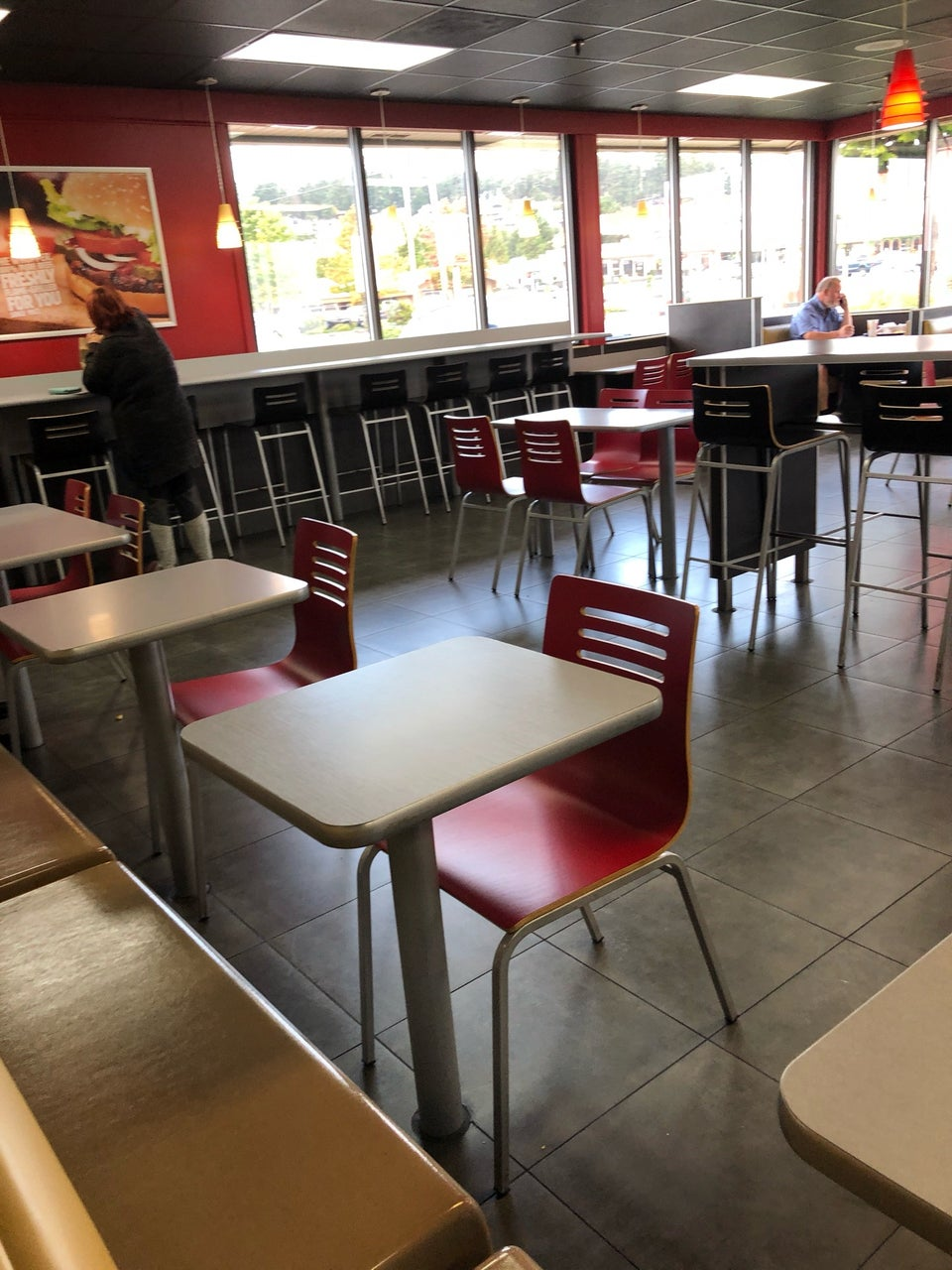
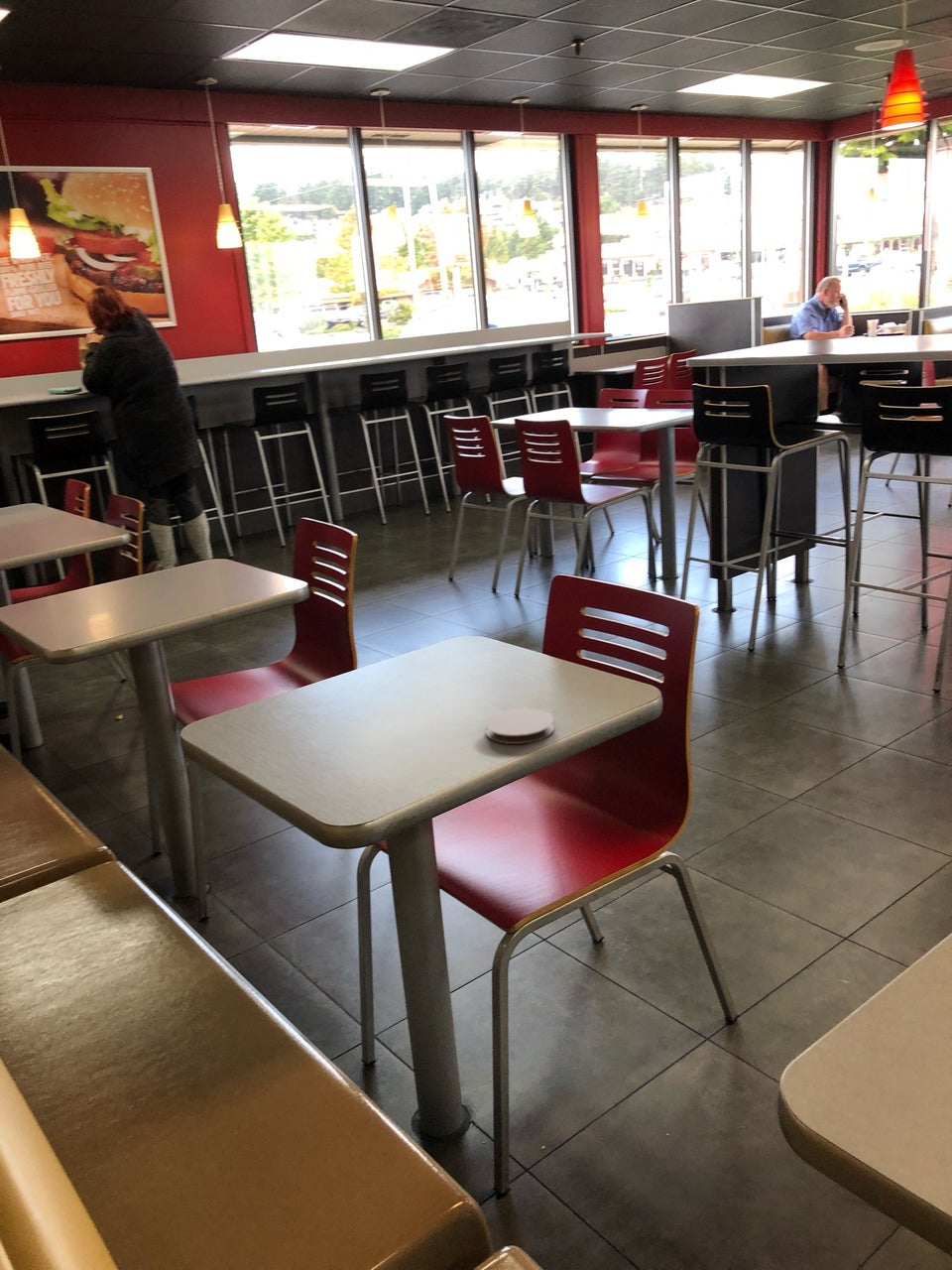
+ coaster [484,707,555,745]
